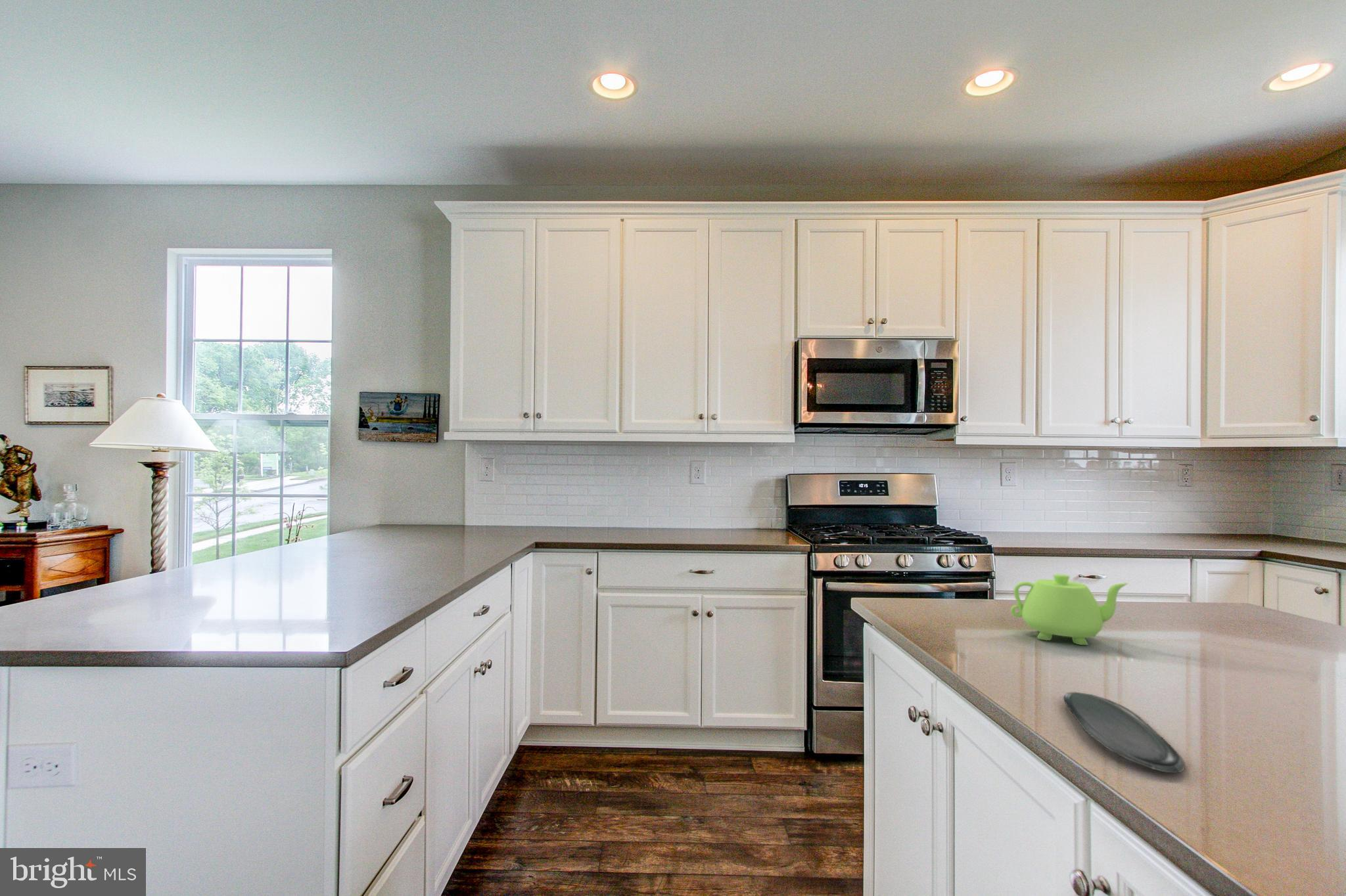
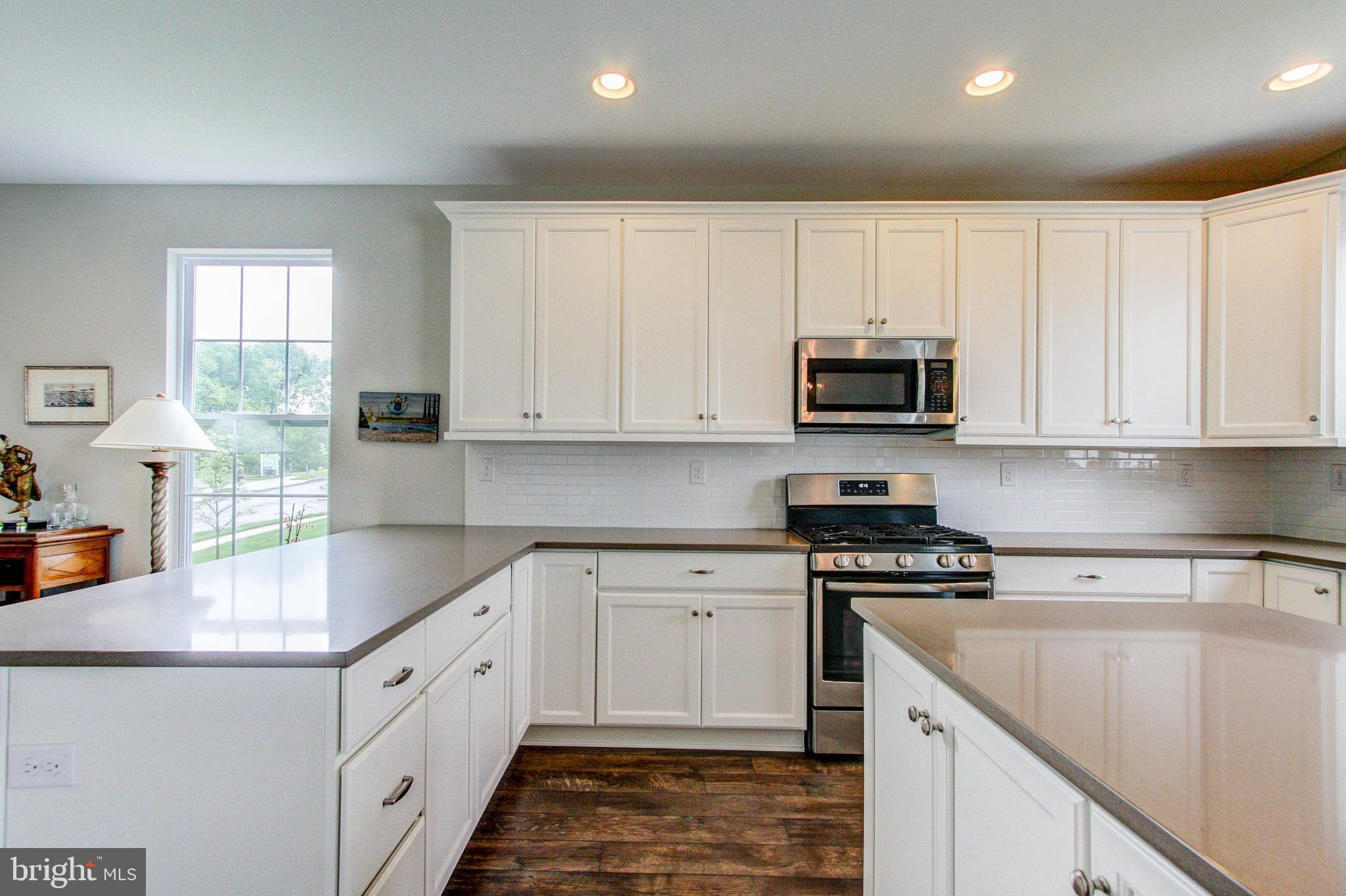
- oval tray [1063,692,1186,774]
- teapot [1010,573,1129,646]
